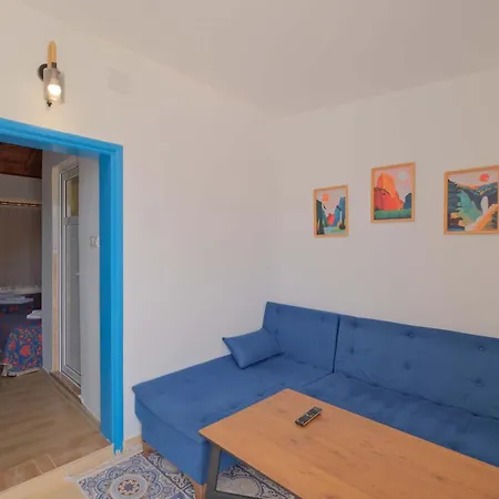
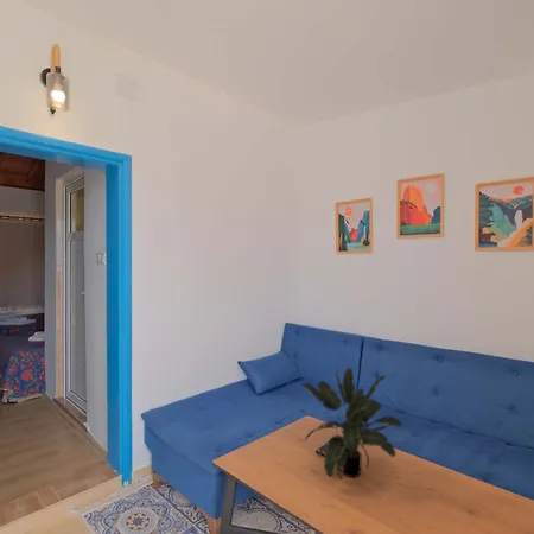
+ potted plant [300,367,403,481]
